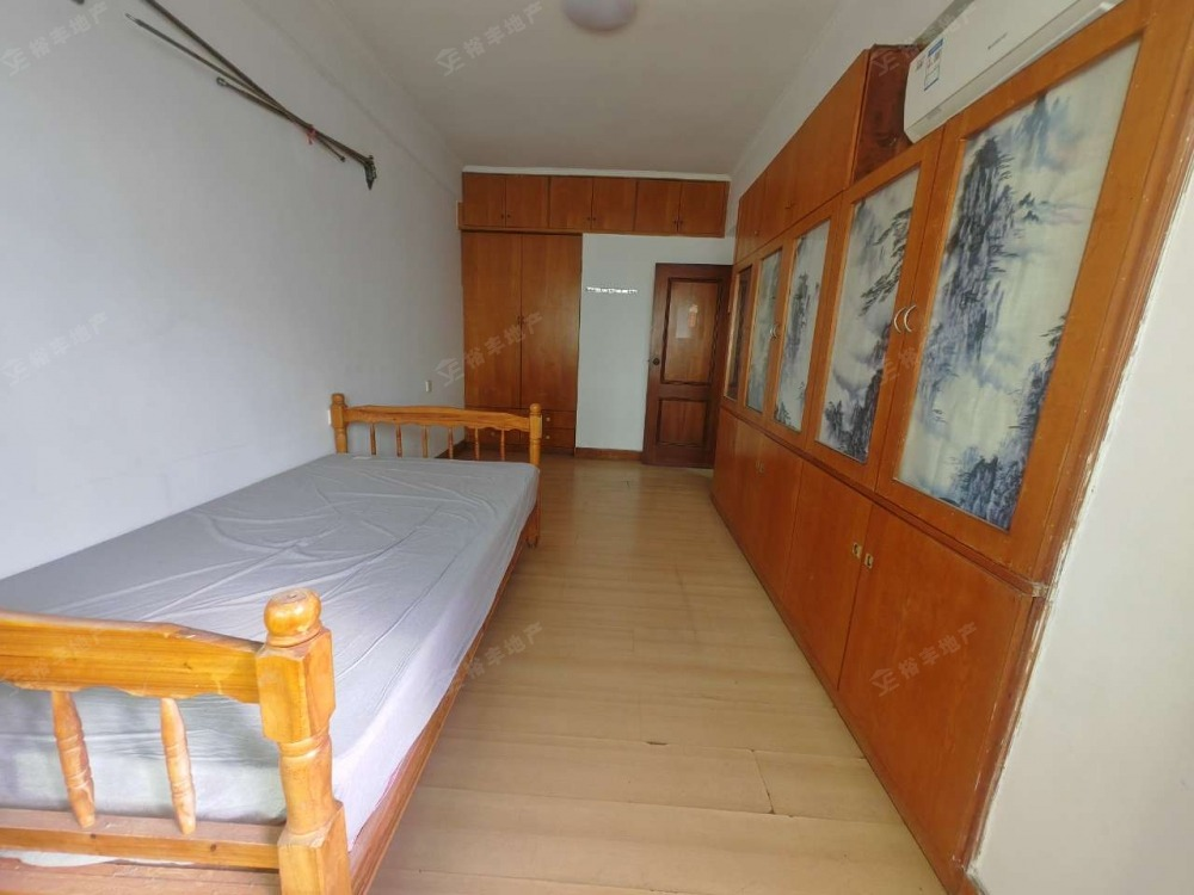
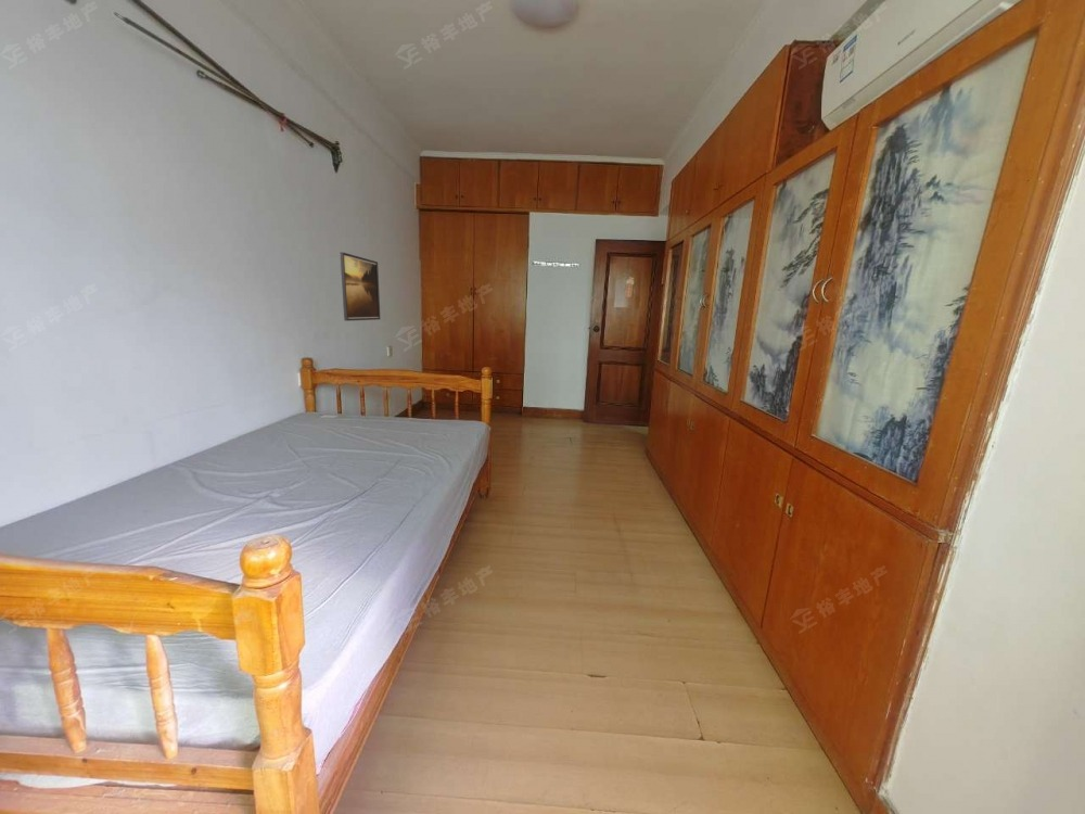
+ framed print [339,251,381,322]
